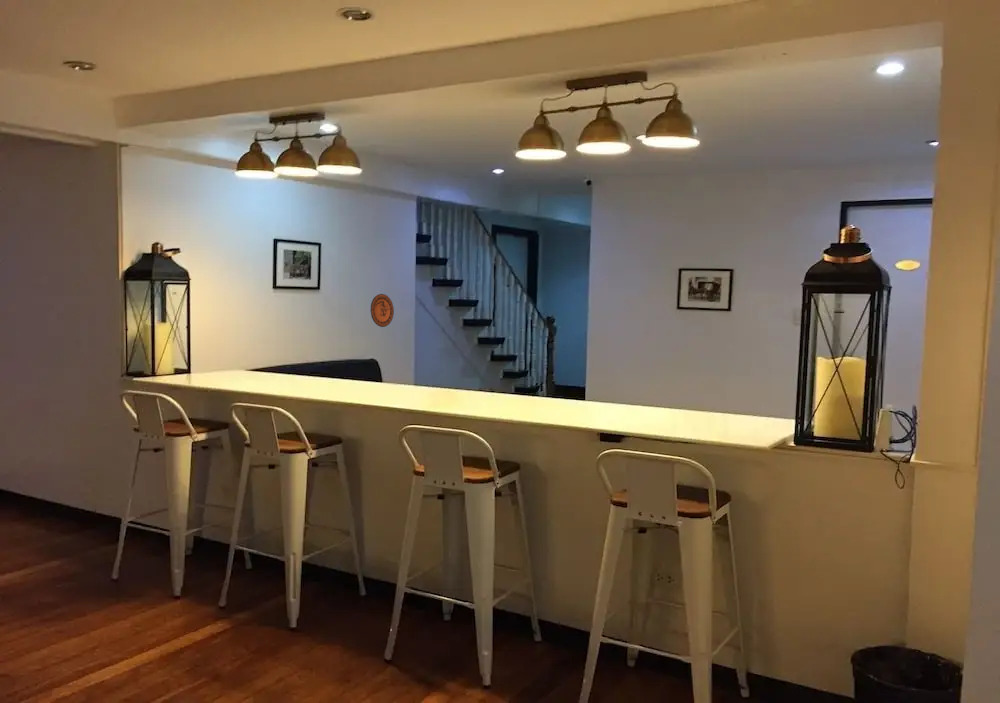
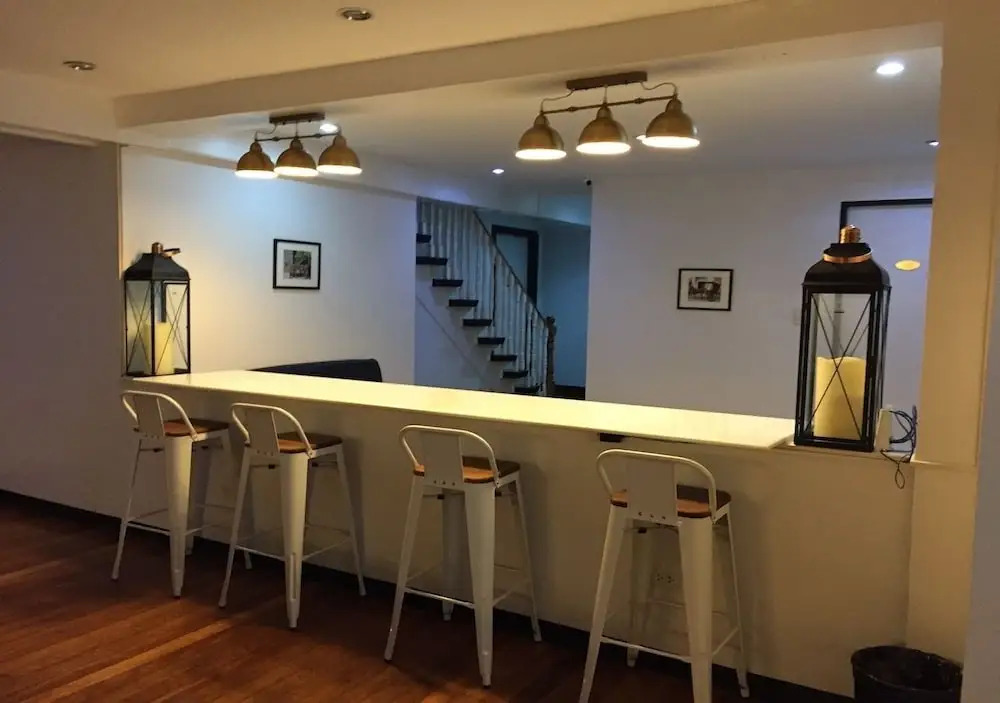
- decorative plate [370,293,395,328]
